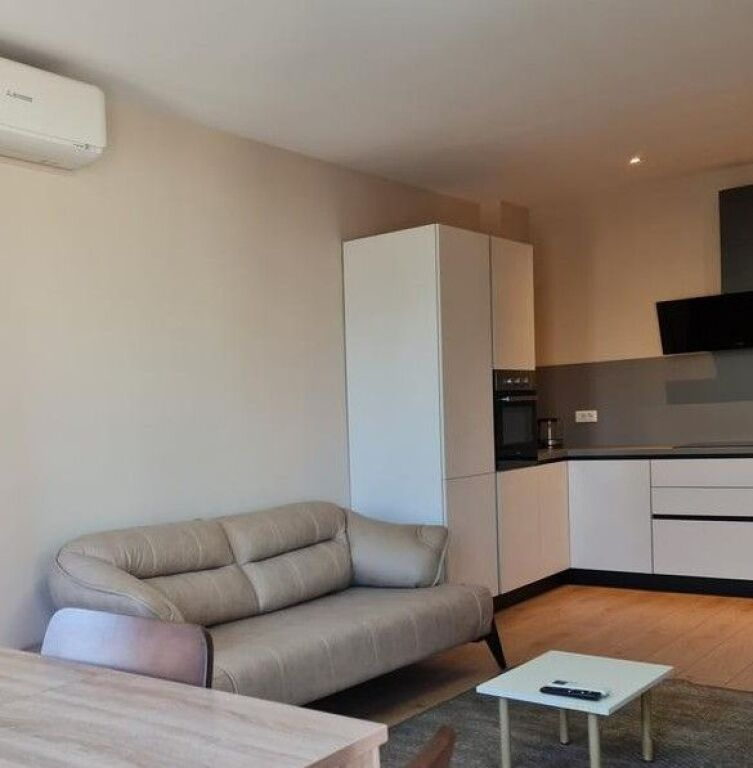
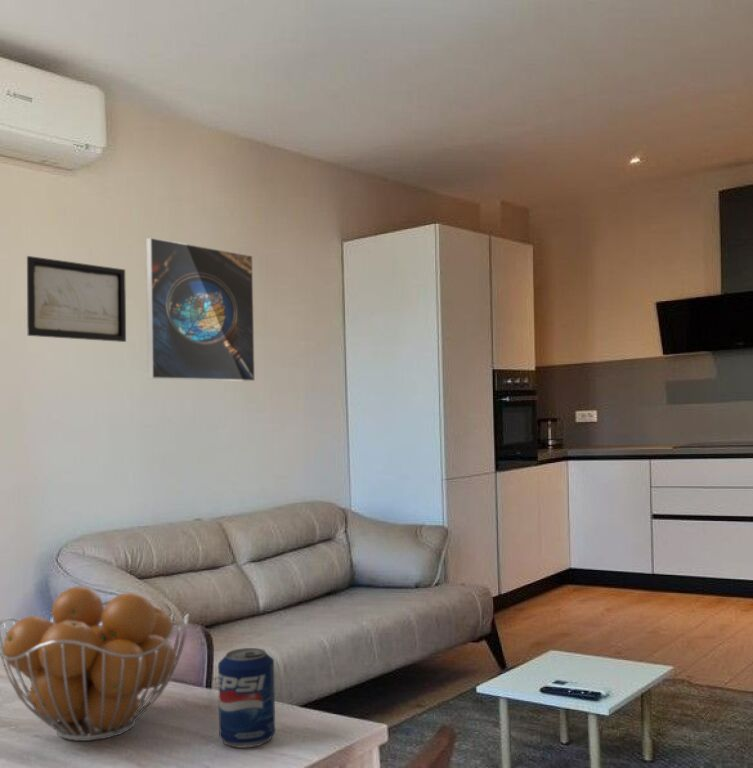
+ fruit basket [0,585,191,742]
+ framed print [145,236,256,382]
+ wall art [26,255,127,343]
+ beverage can [217,647,276,749]
